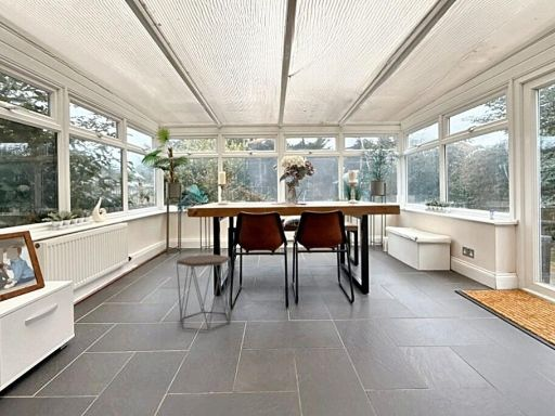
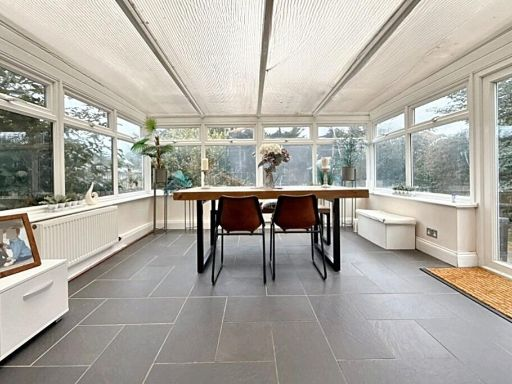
- side table [176,253,232,332]
